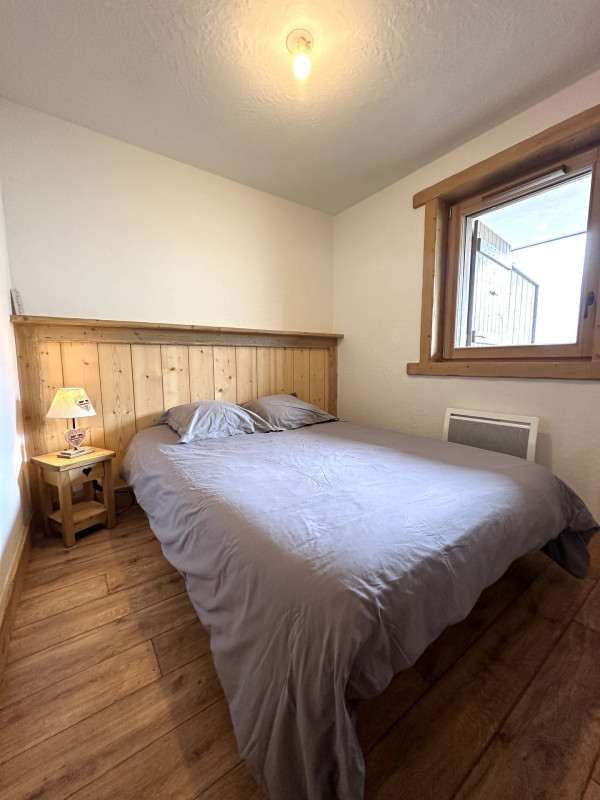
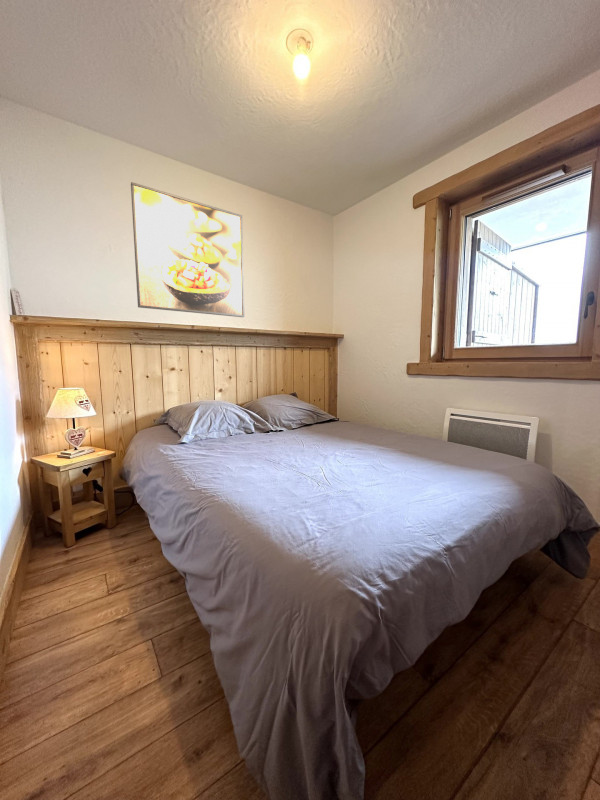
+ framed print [130,181,245,318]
